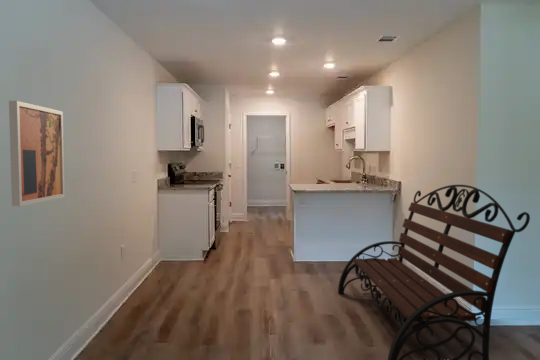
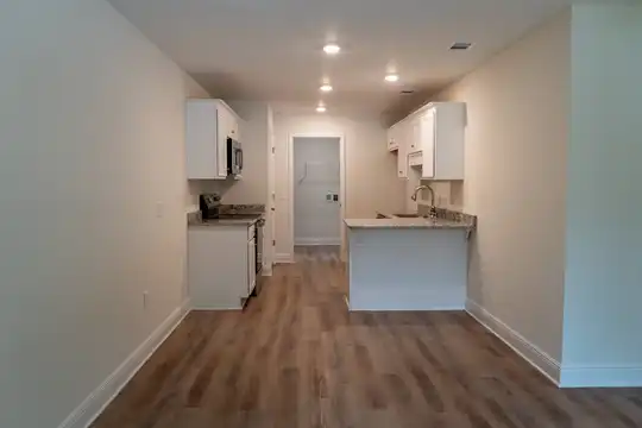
- wall art [8,100,66,207]
- bench [337,184,531,360]
